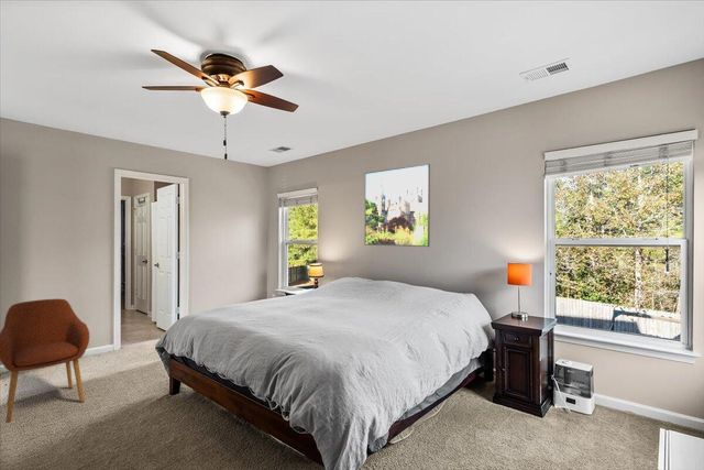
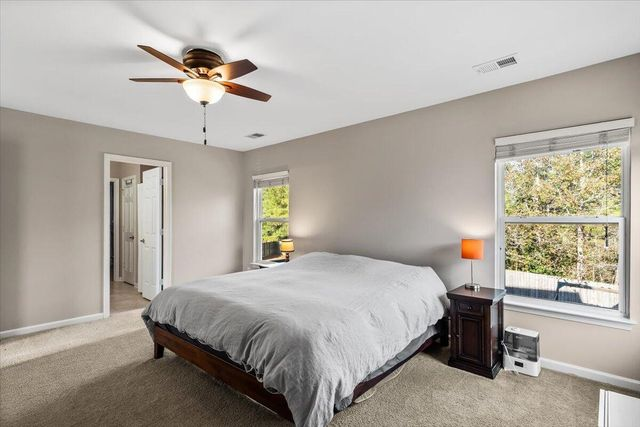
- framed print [364,163,431,248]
- armchair [0,298,90,424]
